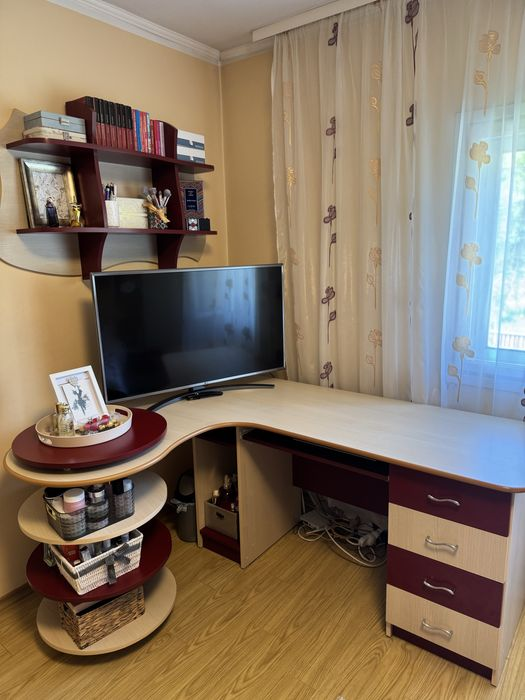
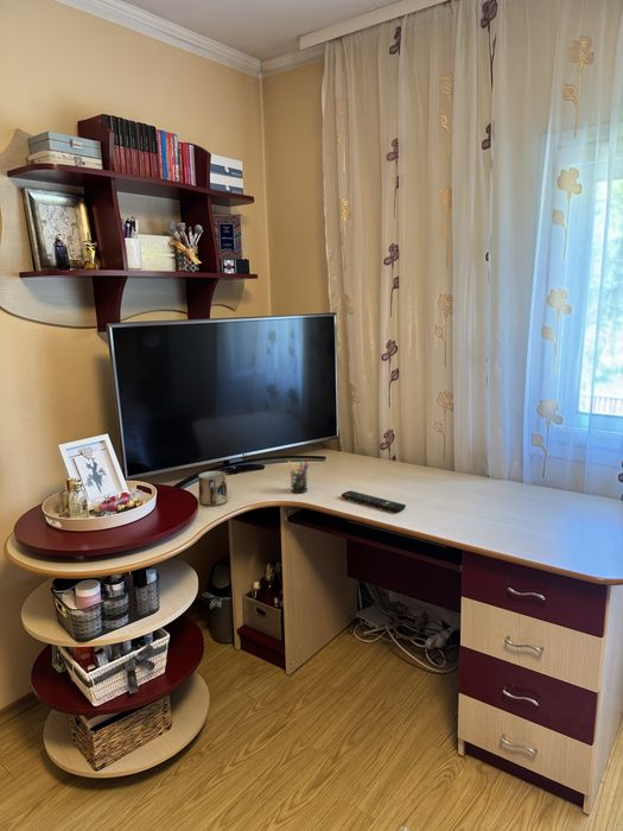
+ remote control [341,489,407,513]
+ pen holder [286,457,310,494]
+ mug [197,470,229,507]
